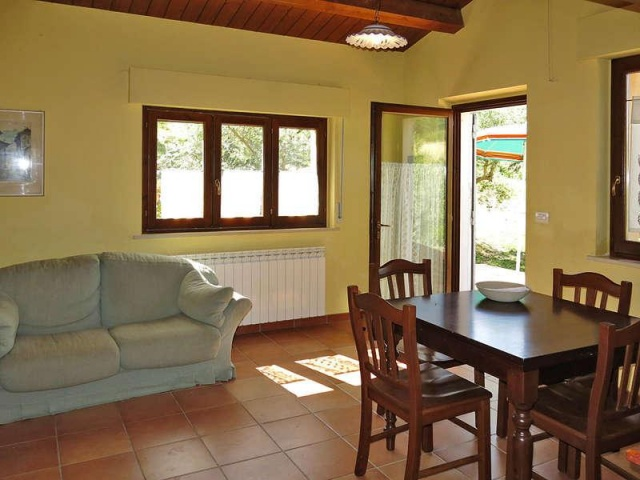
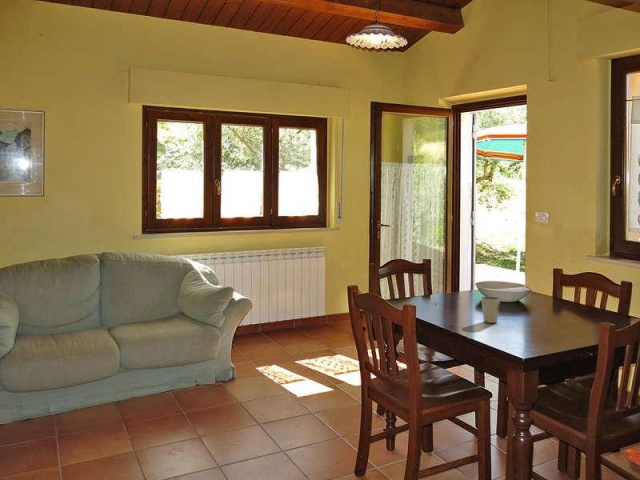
+ dixie cup [480,296,502,324]
